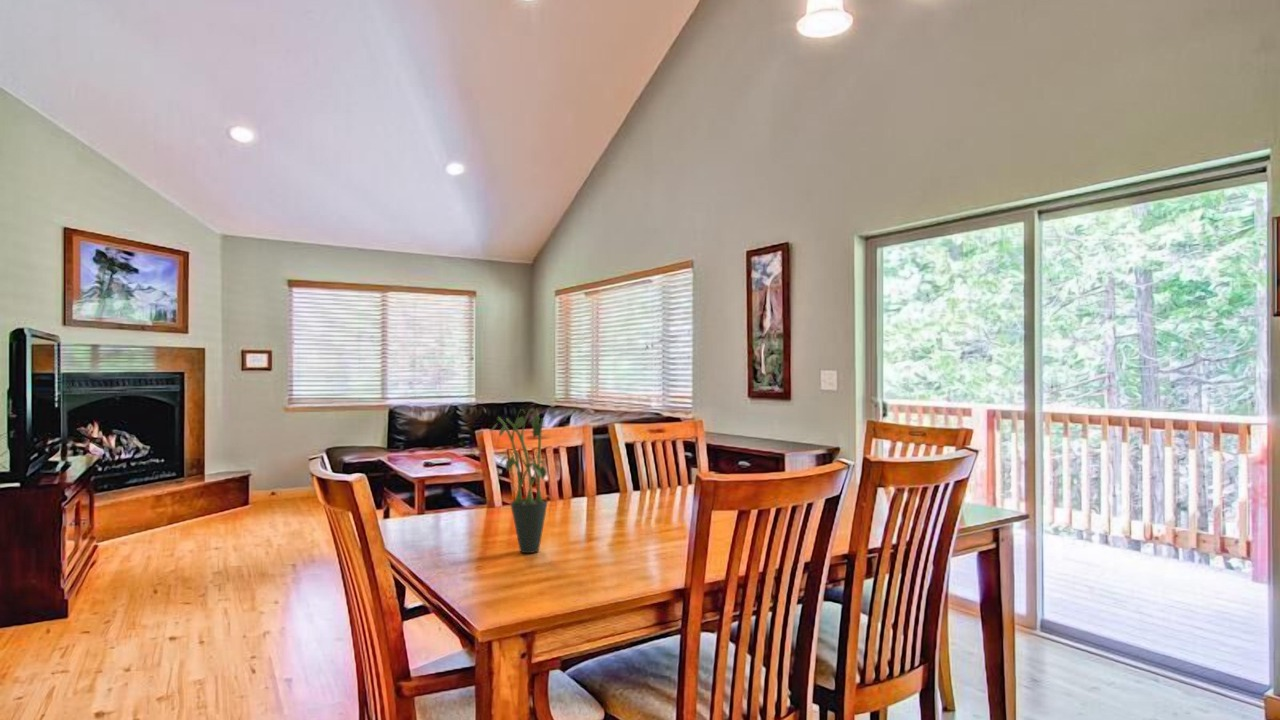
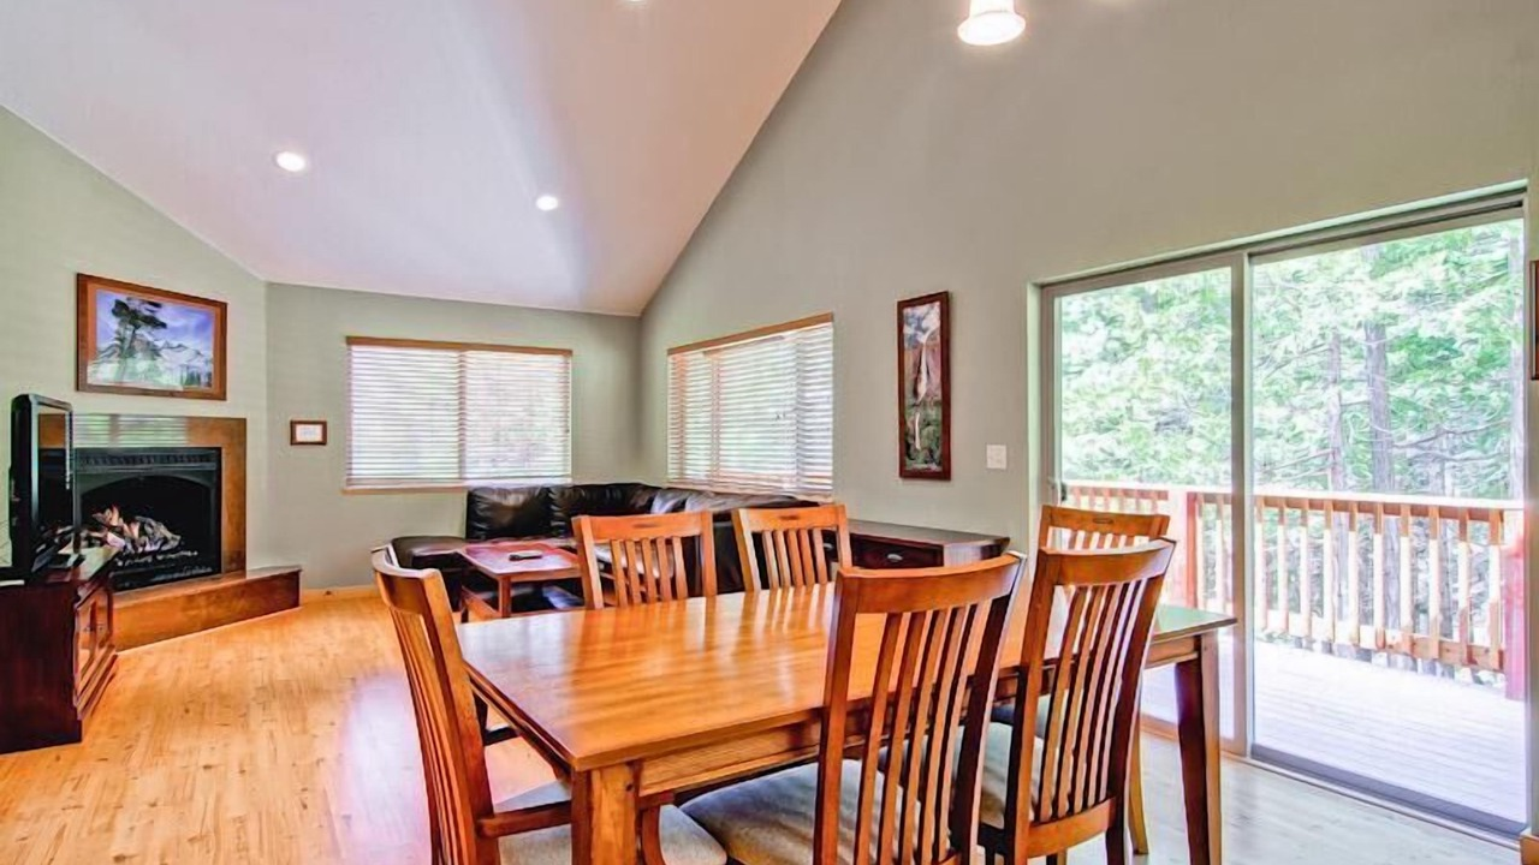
- potted plant [489,407,549,554]
